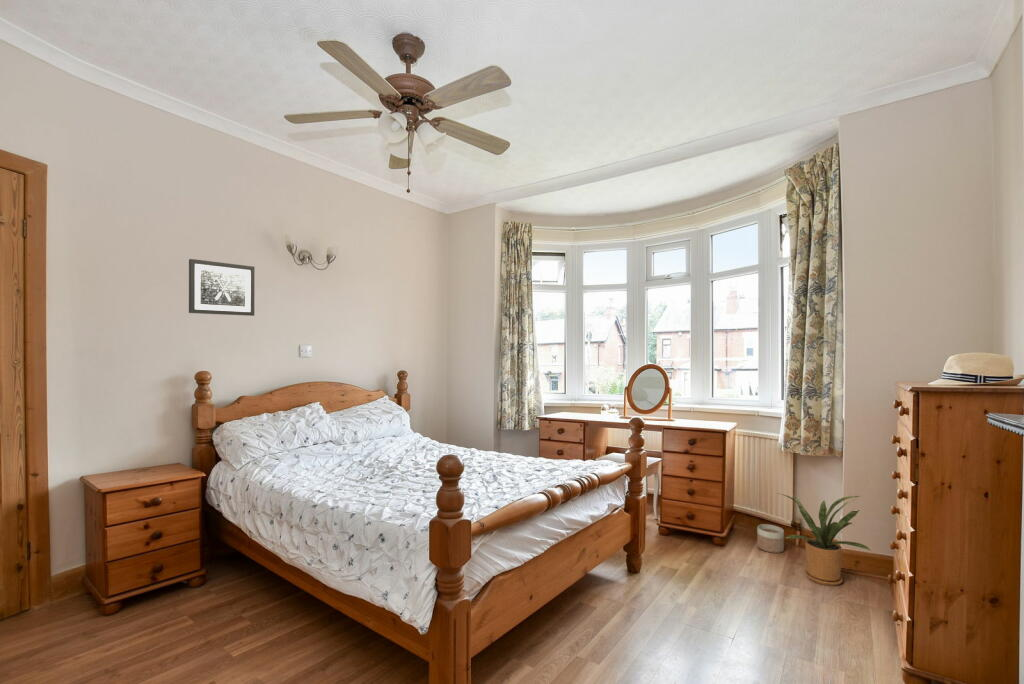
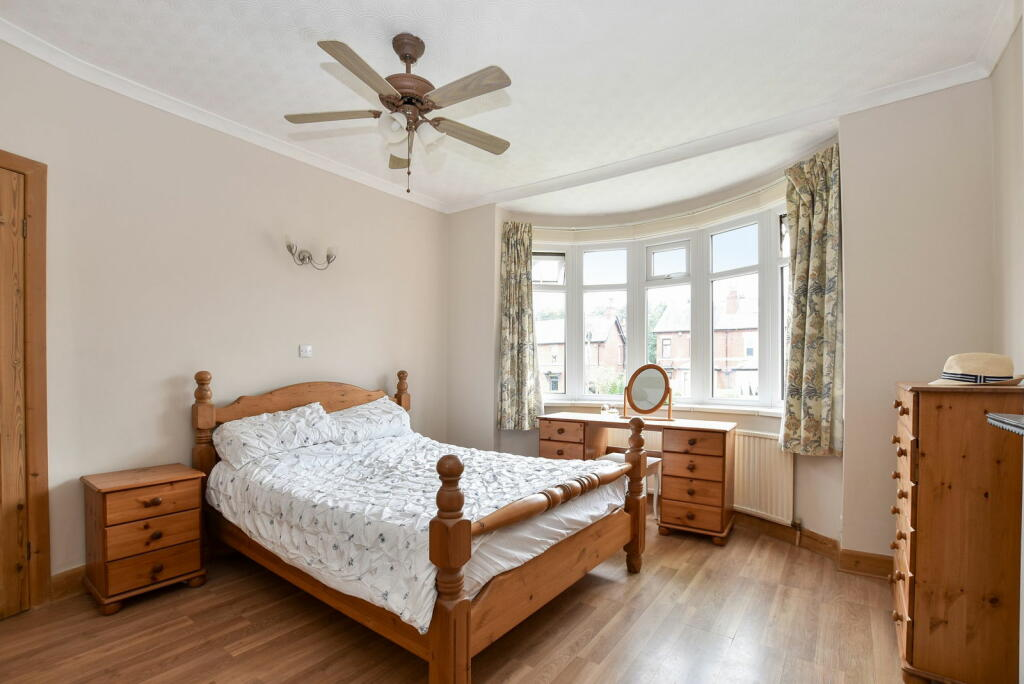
- planter [756,523,785,554]
- house plant [777,492,872,587]
- wall art [188,258,255,317]
